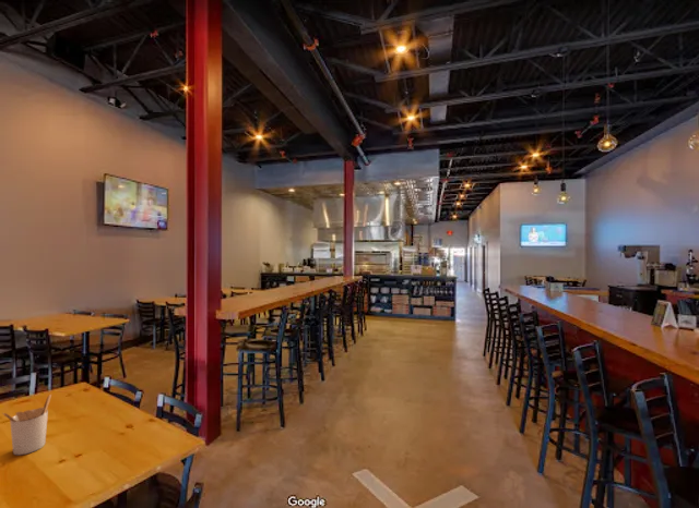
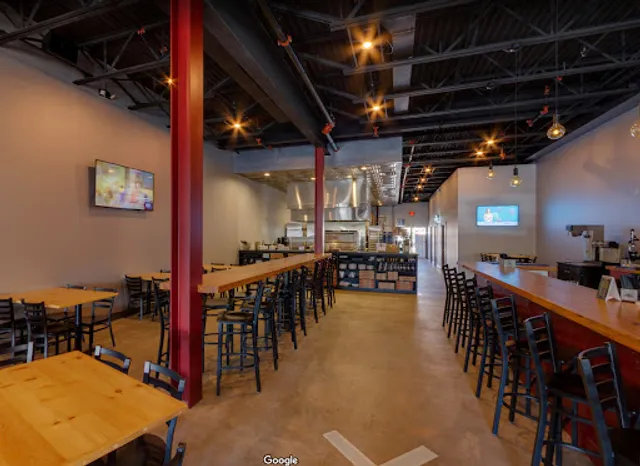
- utensil holder [1,394,52,456]
